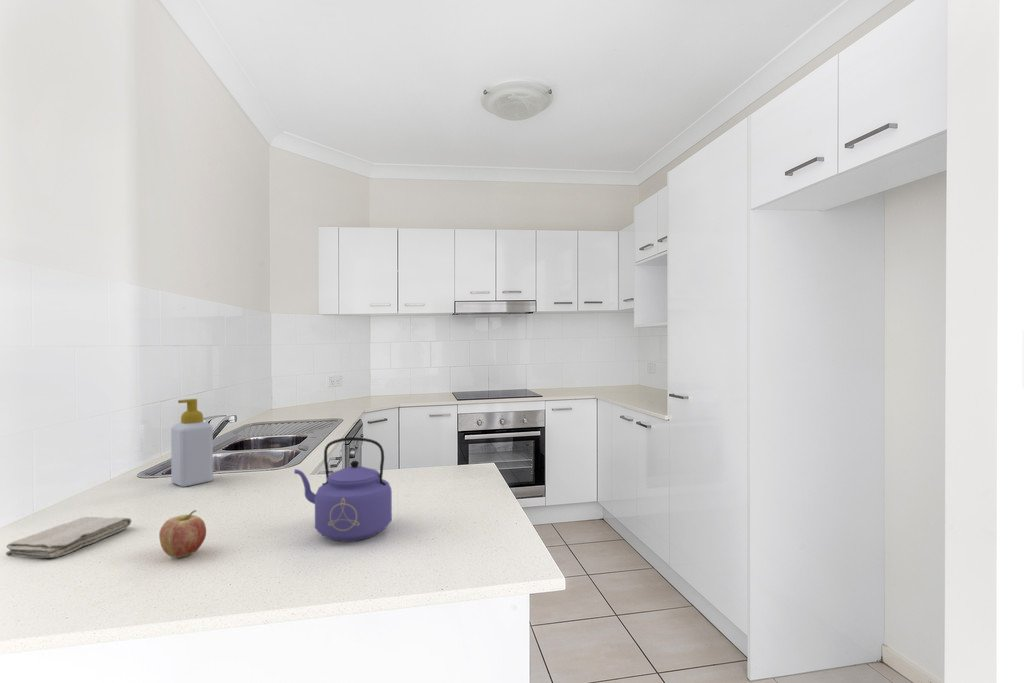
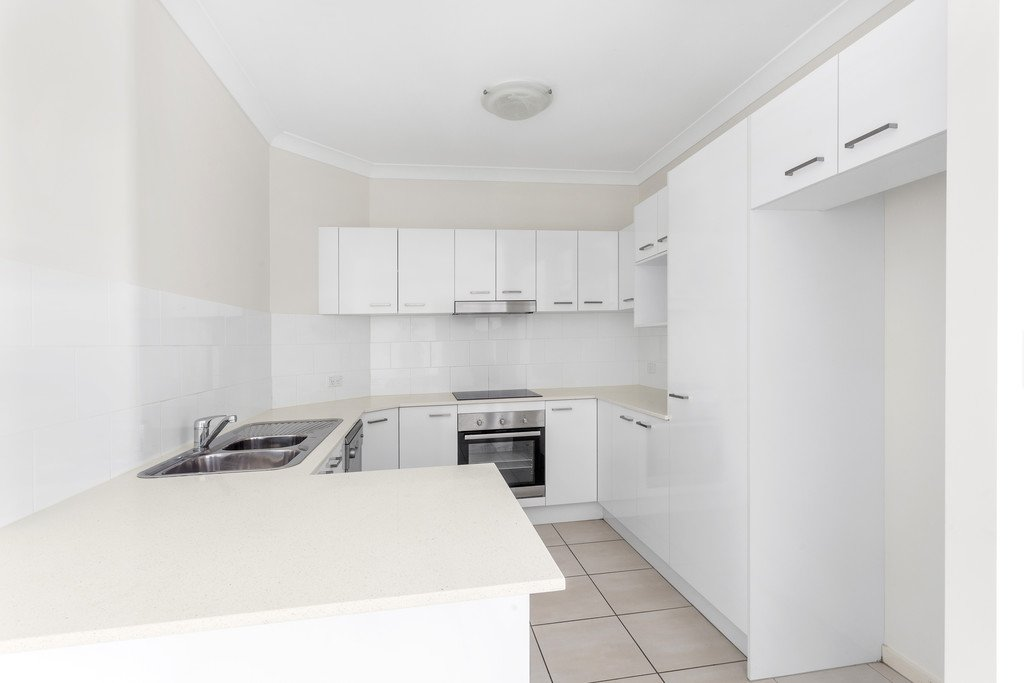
- kettle [293,436,393,543]
- washcloth [5,516,132,559]
- soap bottle [170,398,214,488]
- fruit [158,509,207,559]
